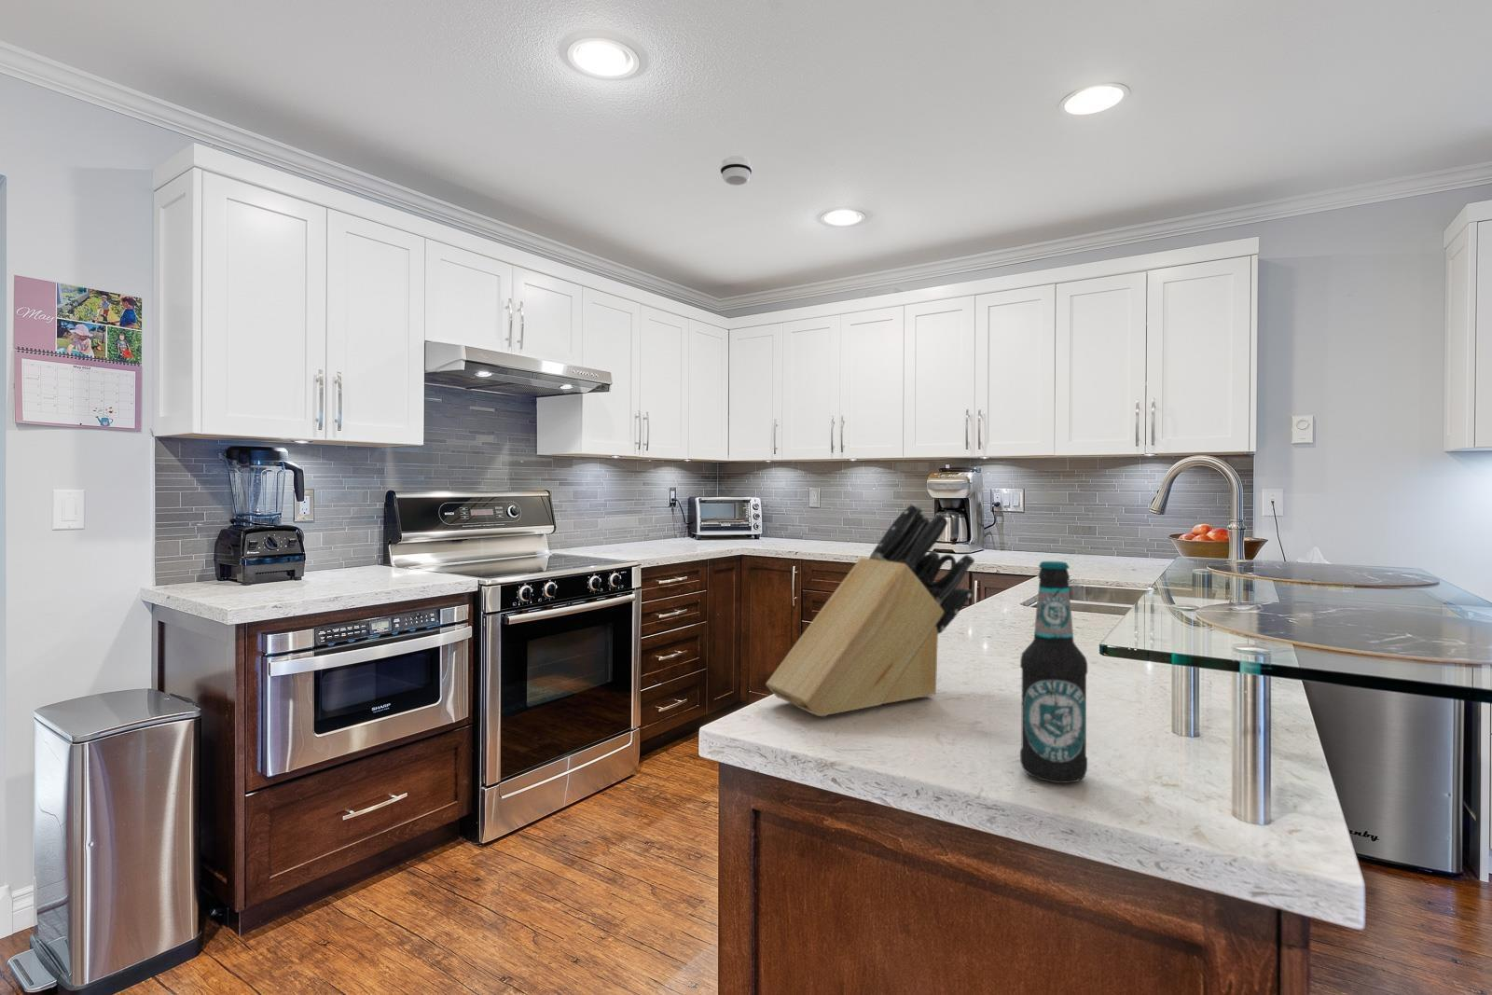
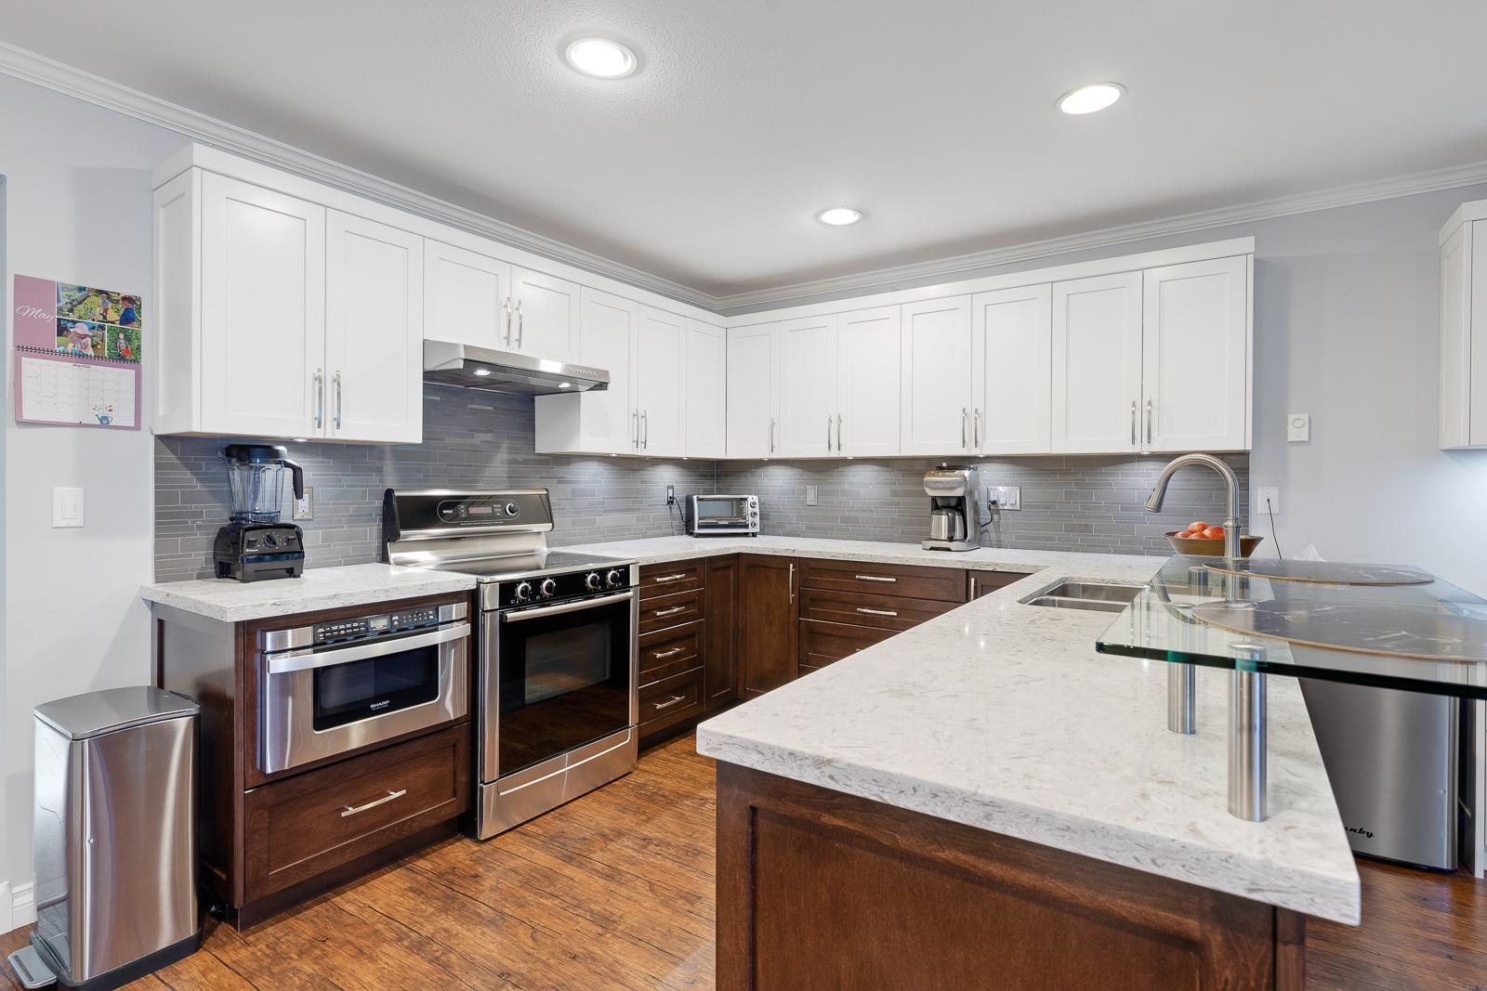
- smoke detector [719,154,753,187]
- knife block [765,503,976,717]
- bottle [1019,561,1088,784]
